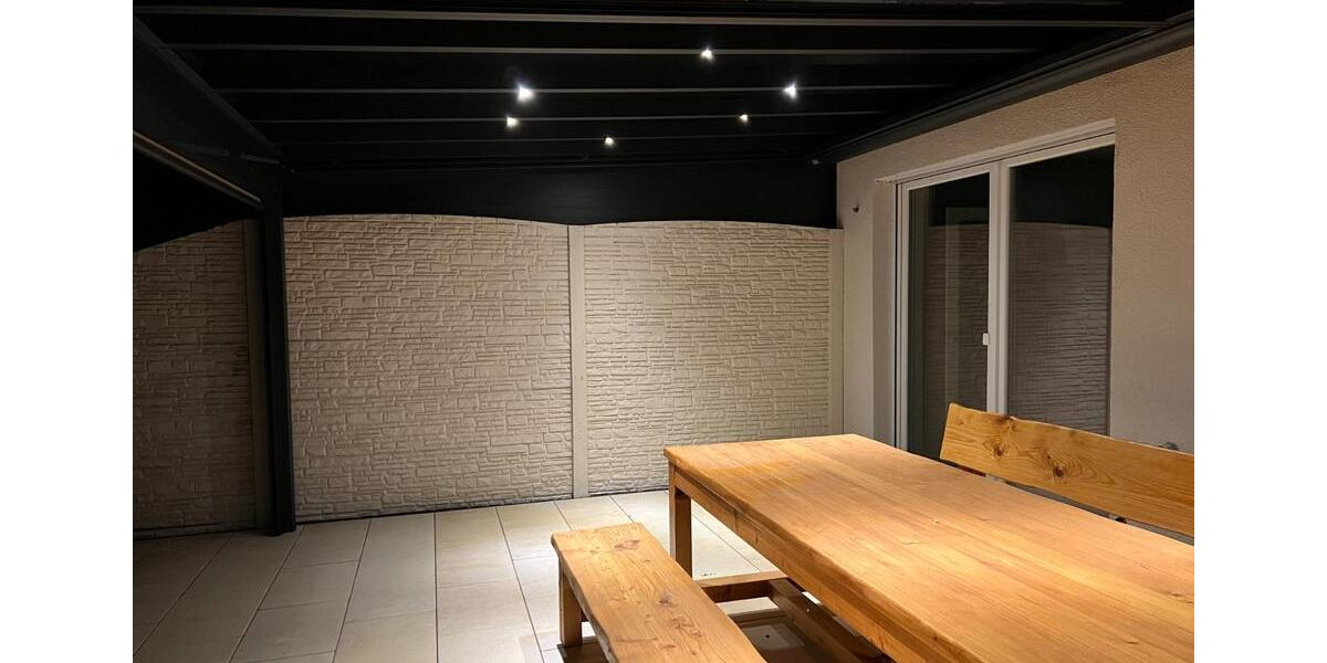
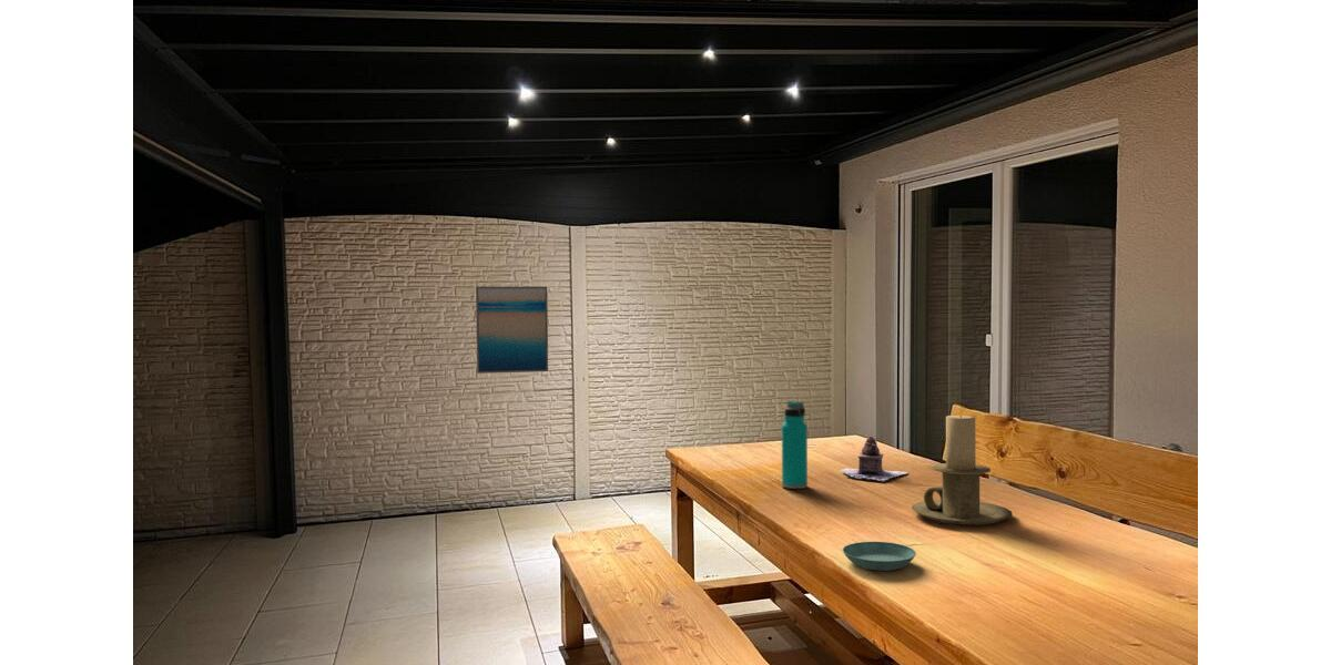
+ wall art [475,286,549,375]
+ saucer [842,541,917,572]
+ candle holder [911,415,1014,526]
+ teapot [840,436,910,483]
+ water bottle [781,400,809,490]
